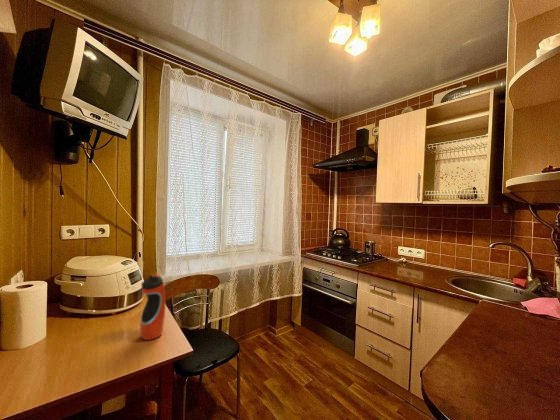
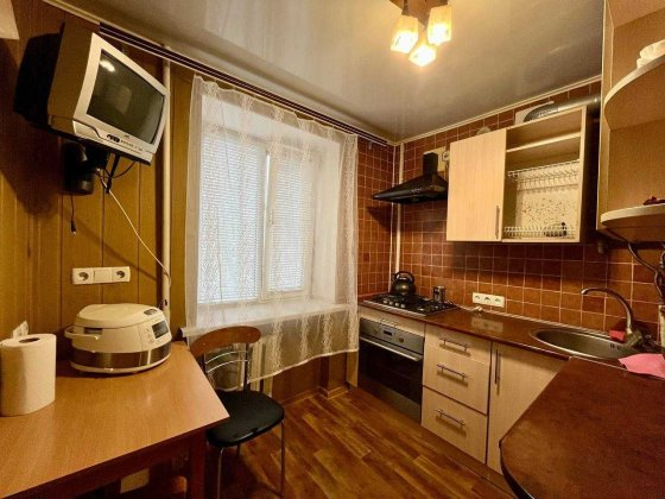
- water bottle [139,272,166,341]
